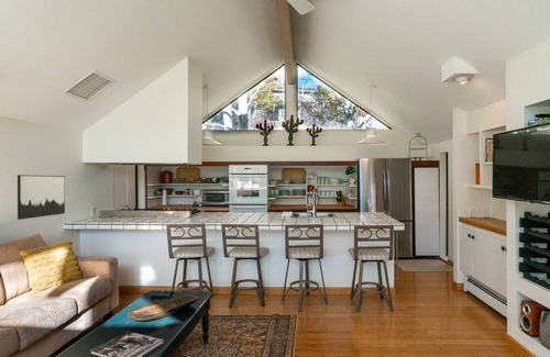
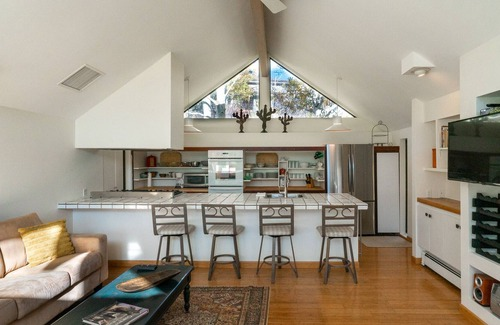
- wall art [16,174,66,221]
